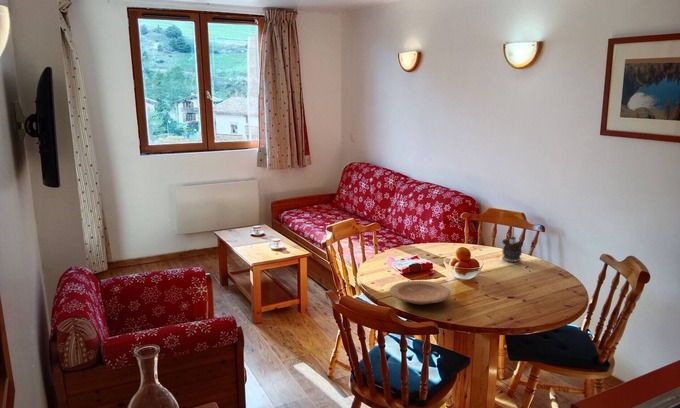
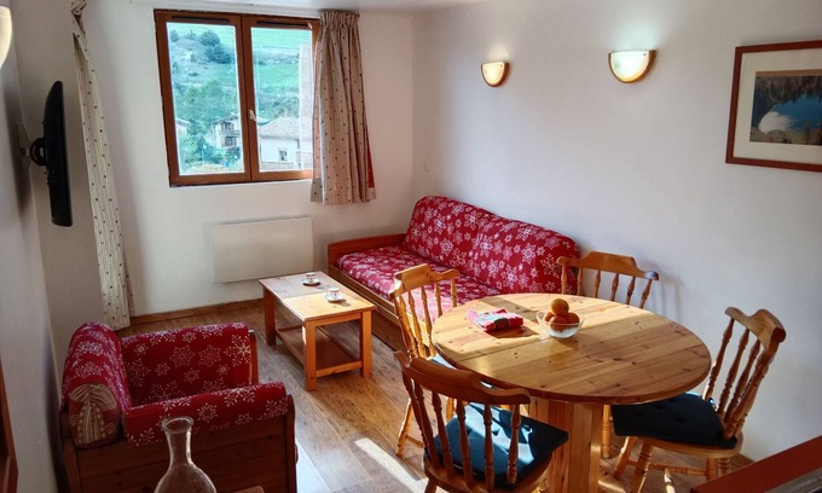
- candle [501,226,524,263]
- plate [388,280,452,306]
